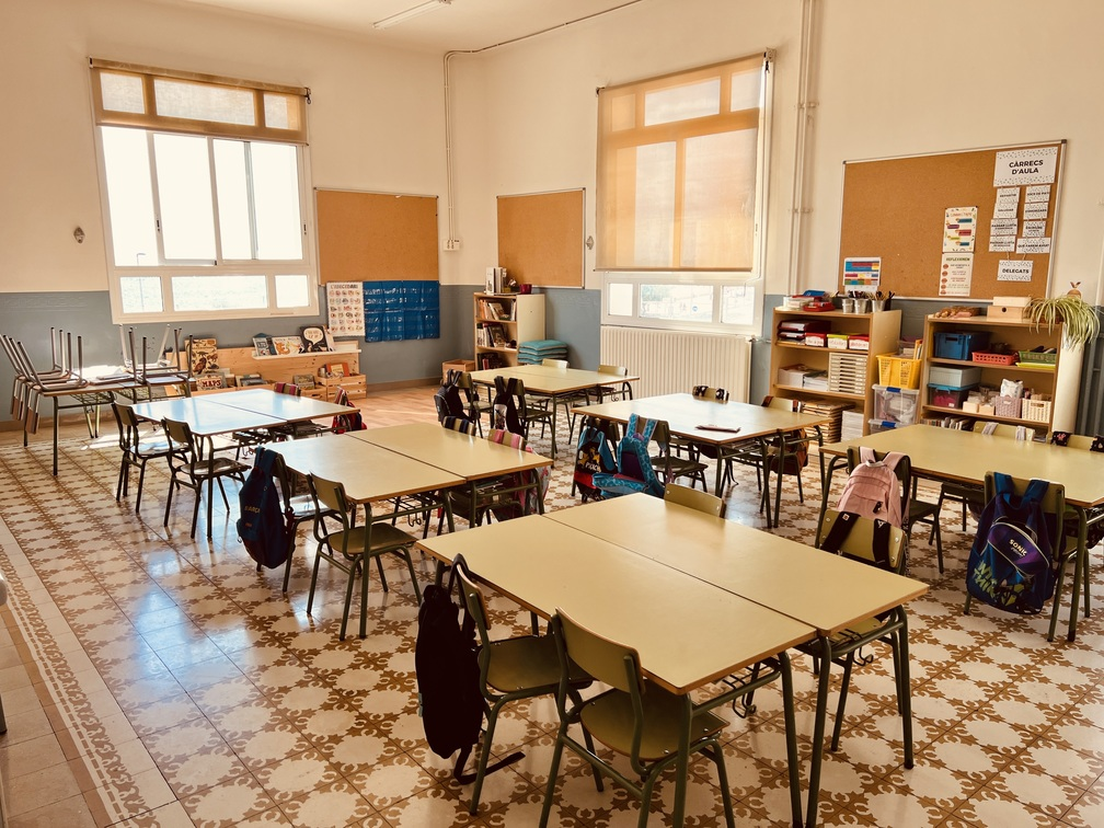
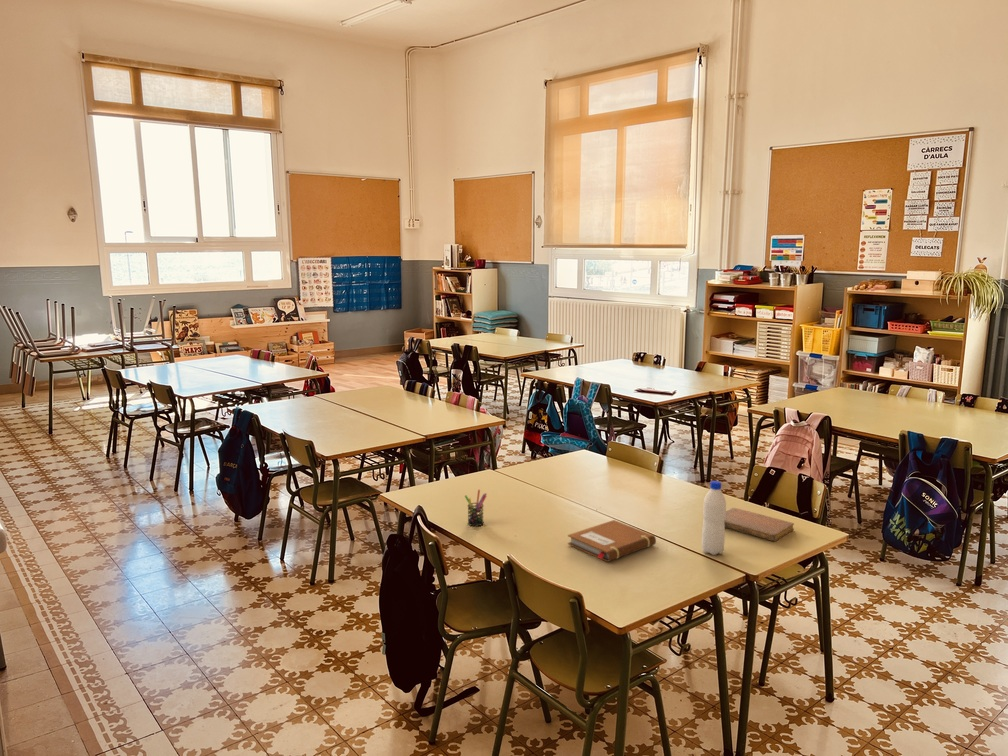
+ water bottle [701,480,727,556]
+ notebook [567,519,657,563]
+ pen holder [464,489,487,527]
+ notebook [724,507,795,542]
